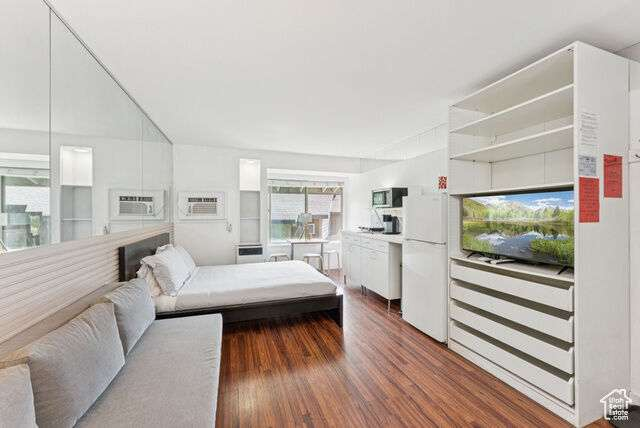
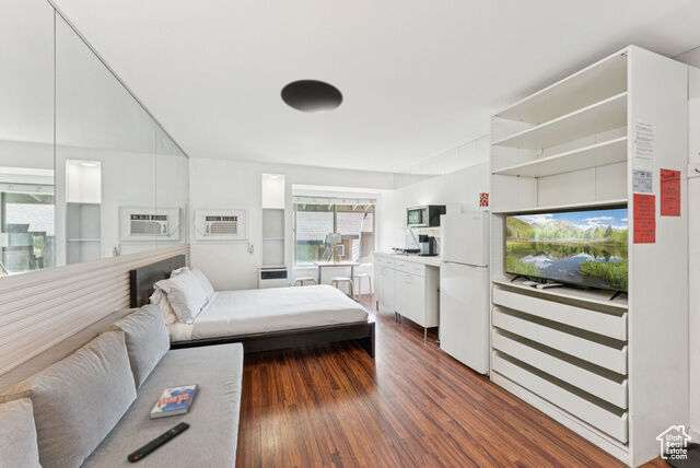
+ book [149,383,200,420]
+ ceiling light [280,79,345,114]
+ remote control [127,421,190,464]
